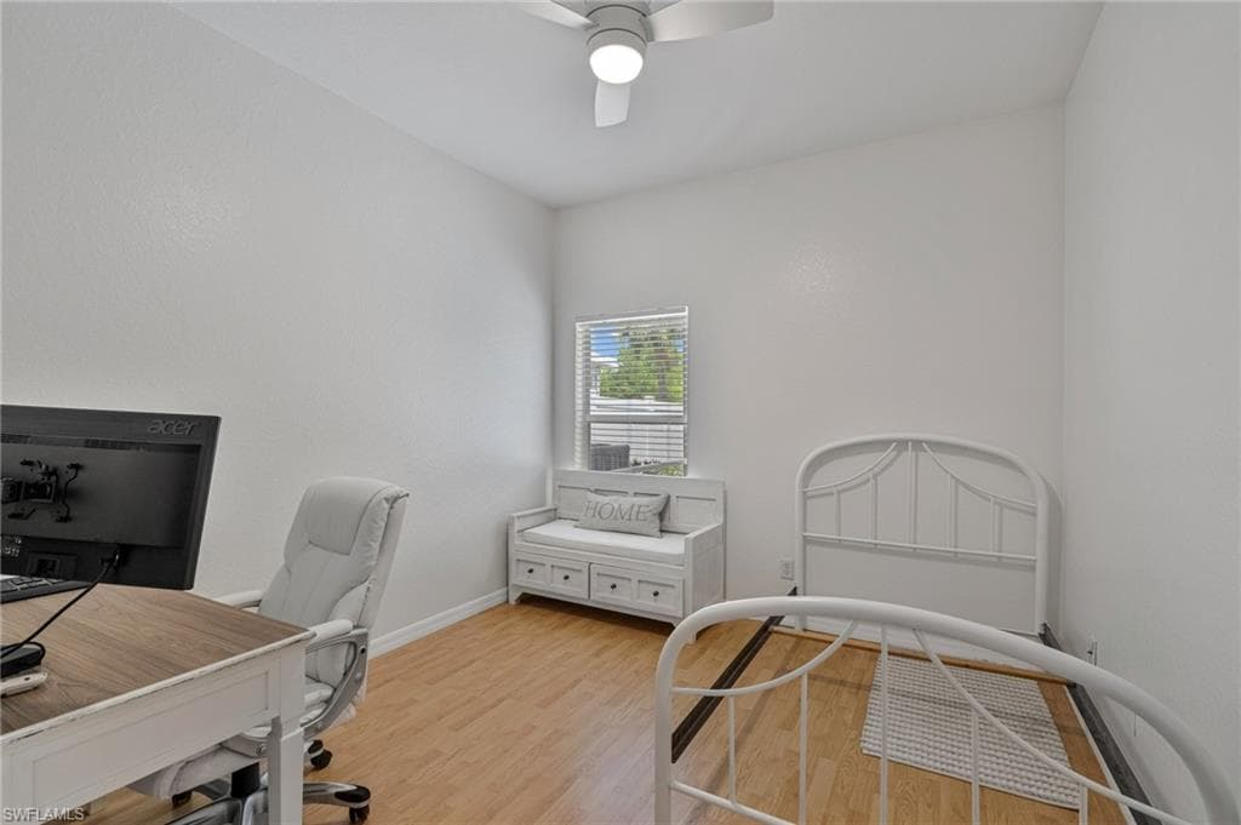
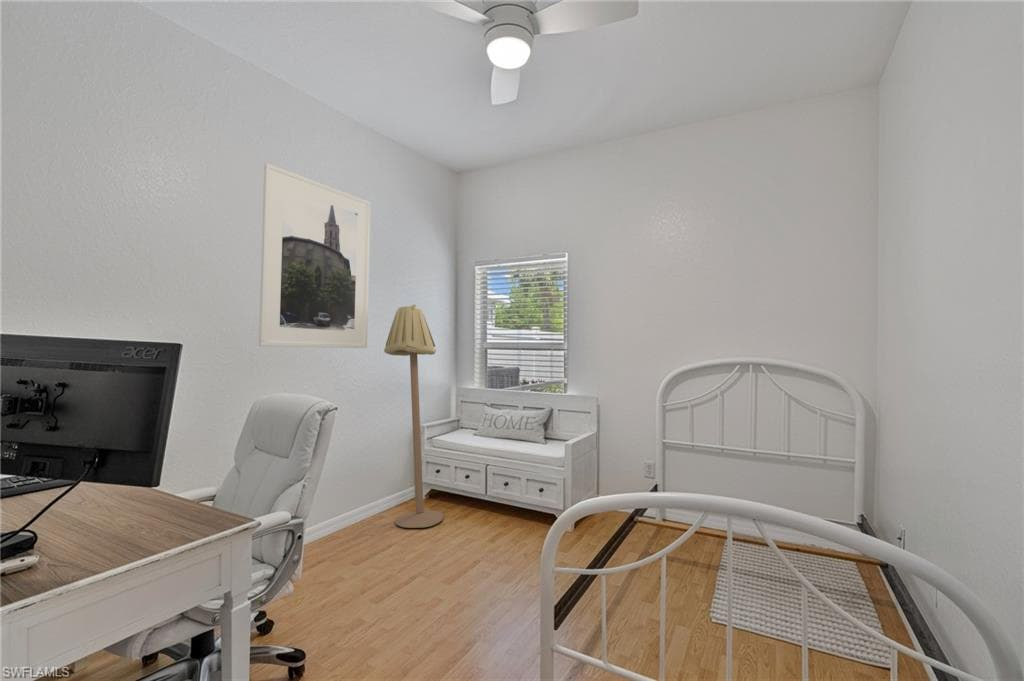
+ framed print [258,162,372,349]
+ floor lamp [383,304,444,529]
